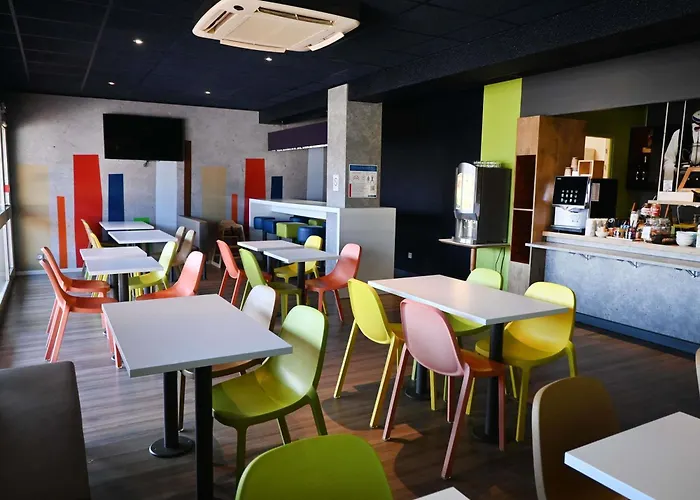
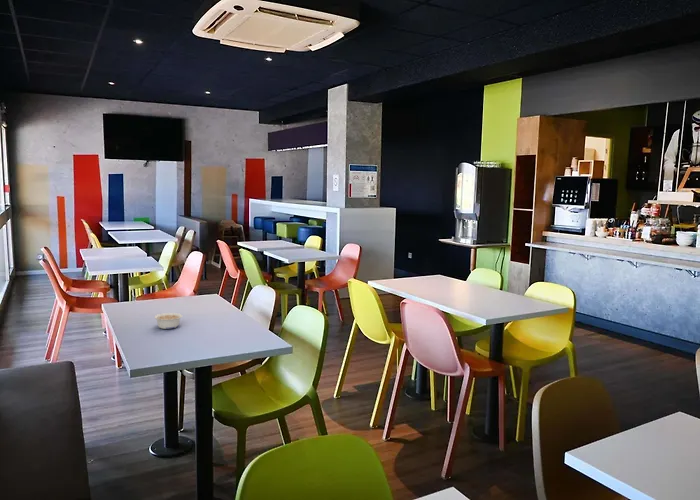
+ legume [153,312,183,330]
